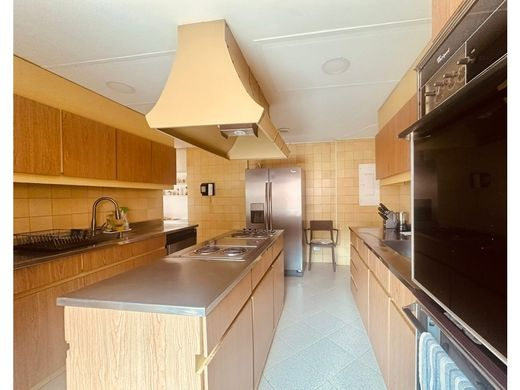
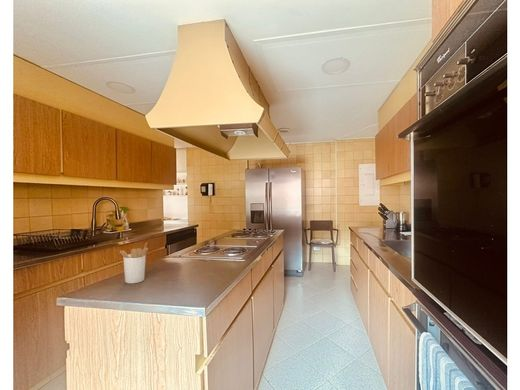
+ utensil holder [119,242,149,284]
